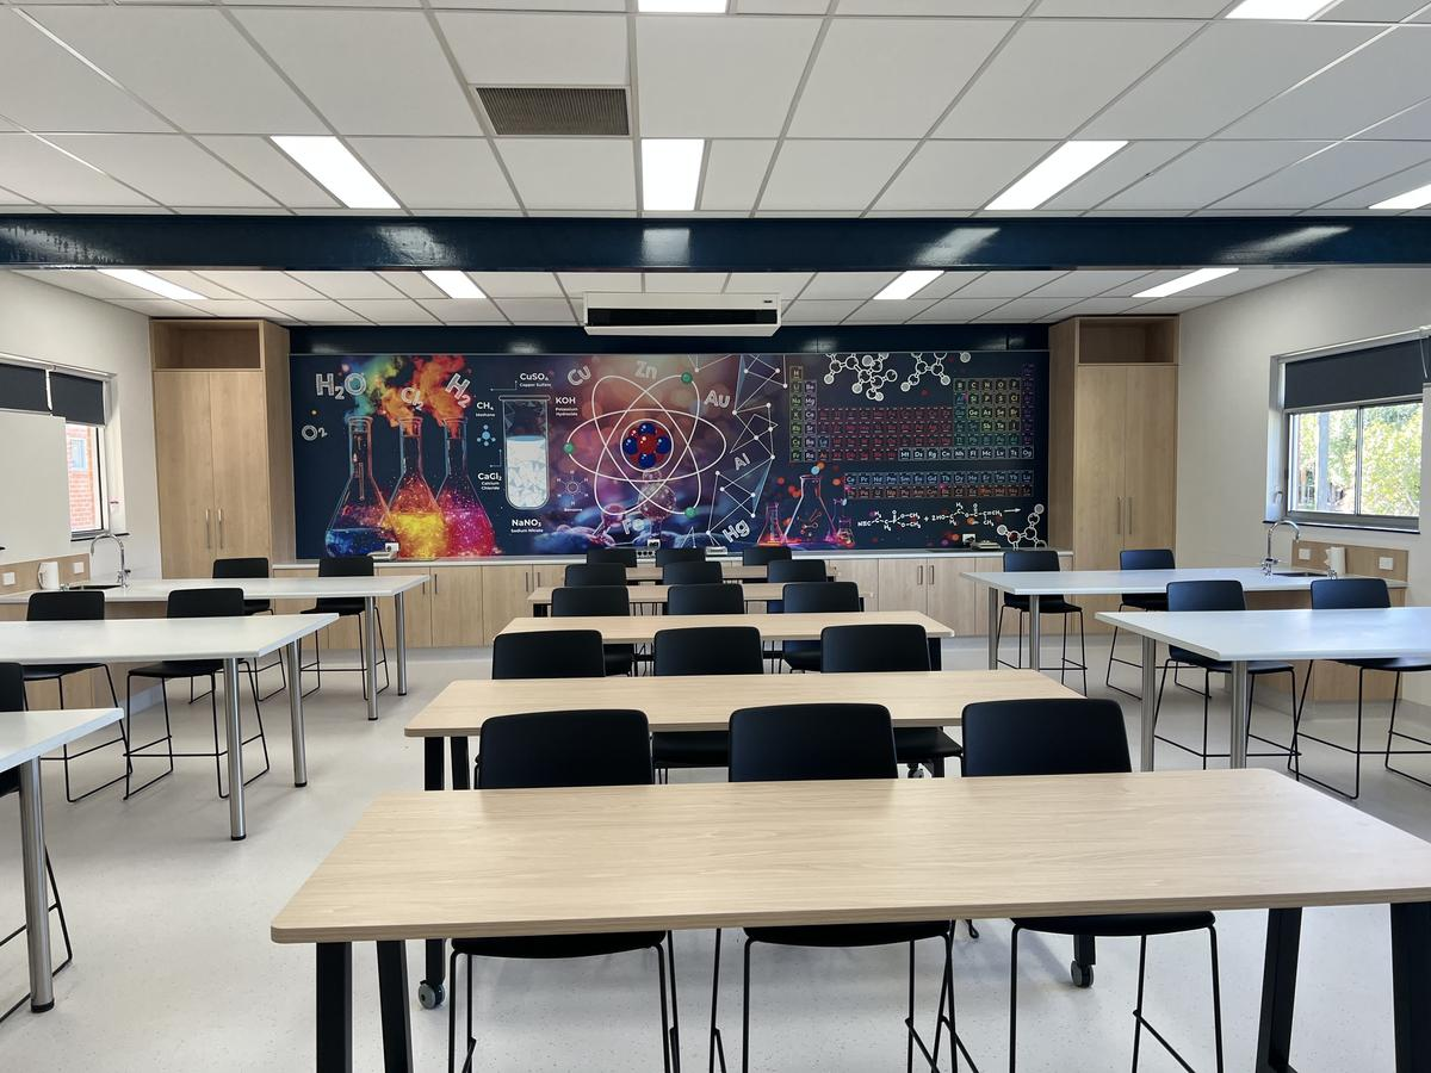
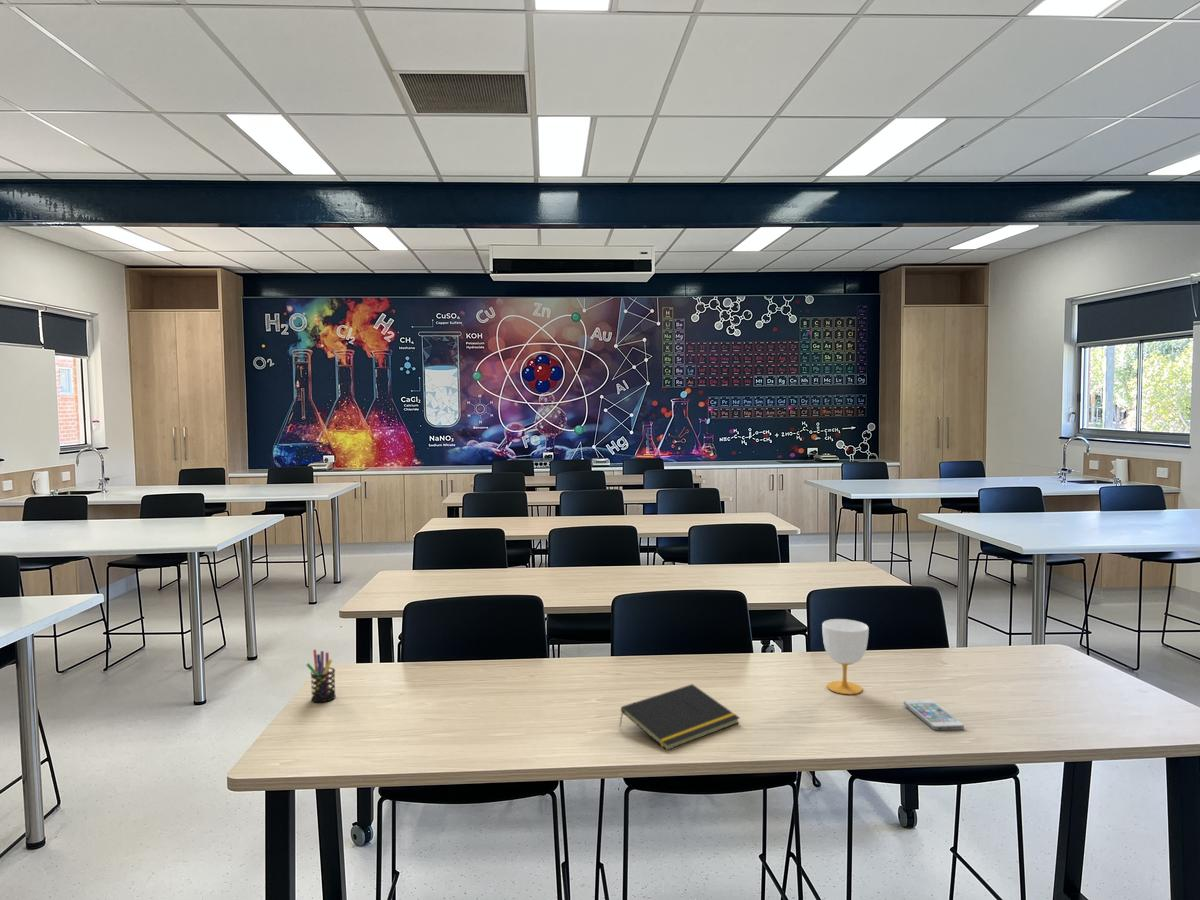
+ notepad [618,683,741,751]
+ cup [821,618,870,696]
+ smartphone [903,699,965,731]
+ pen holder [306,649,337,703]
